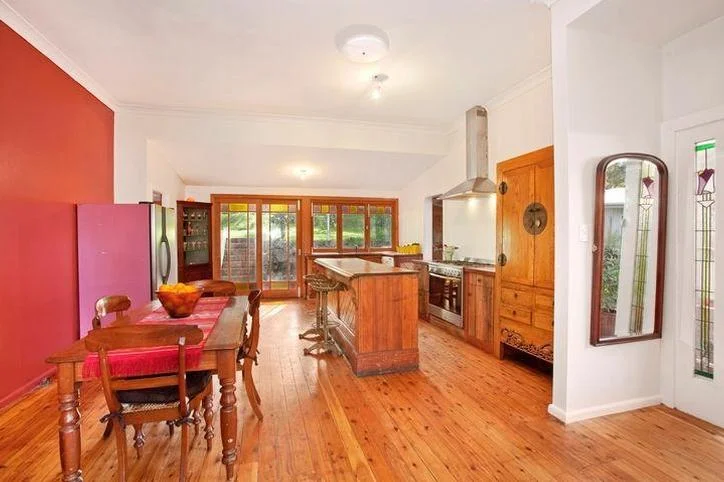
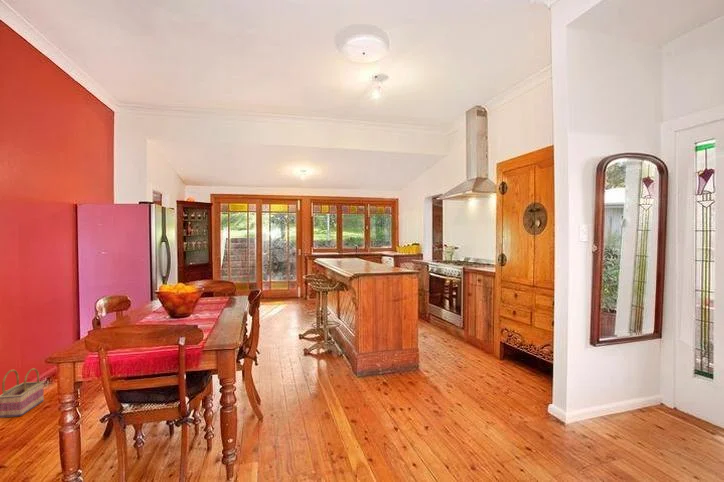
+ basket [0,367,45,419]
